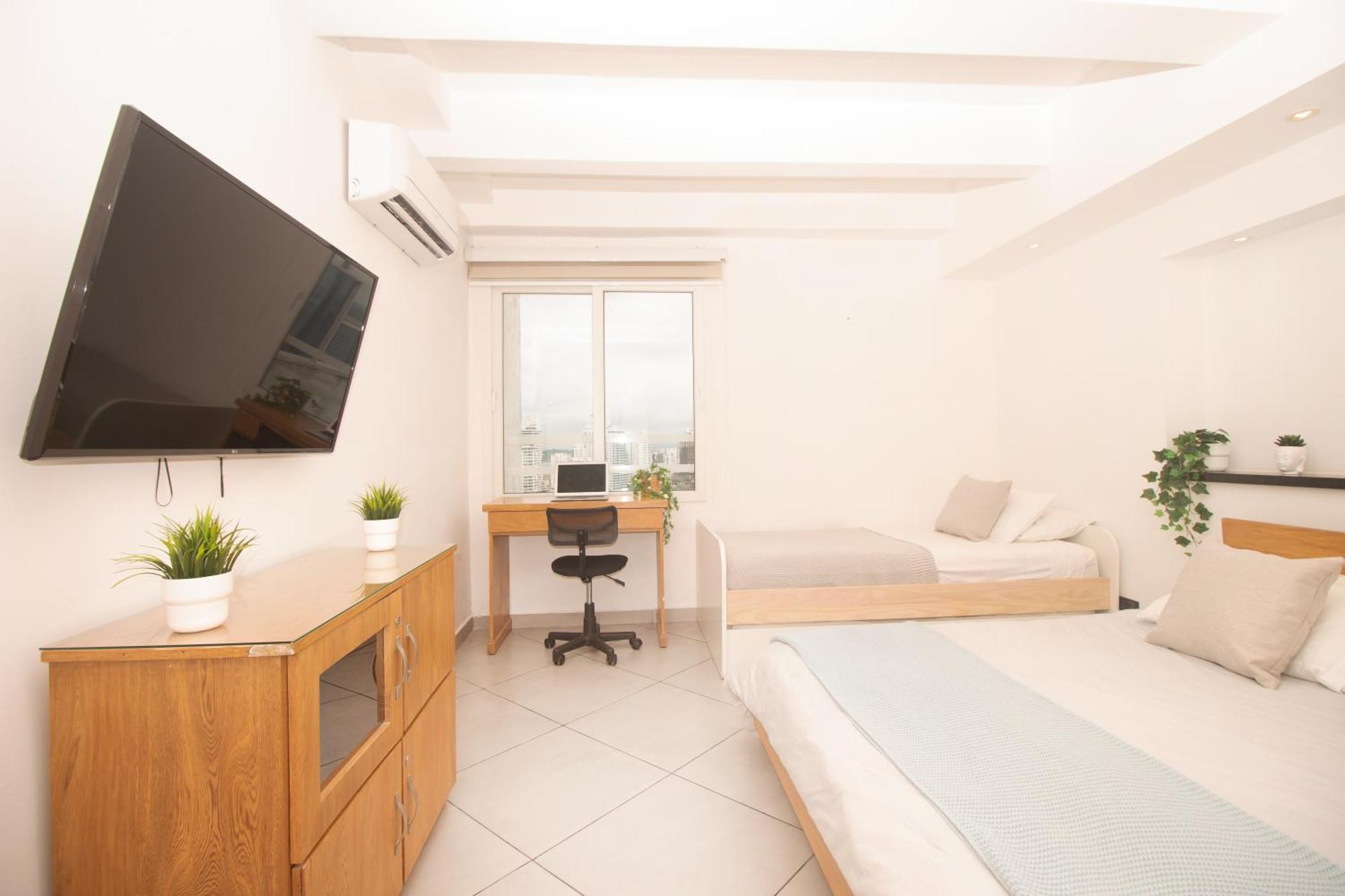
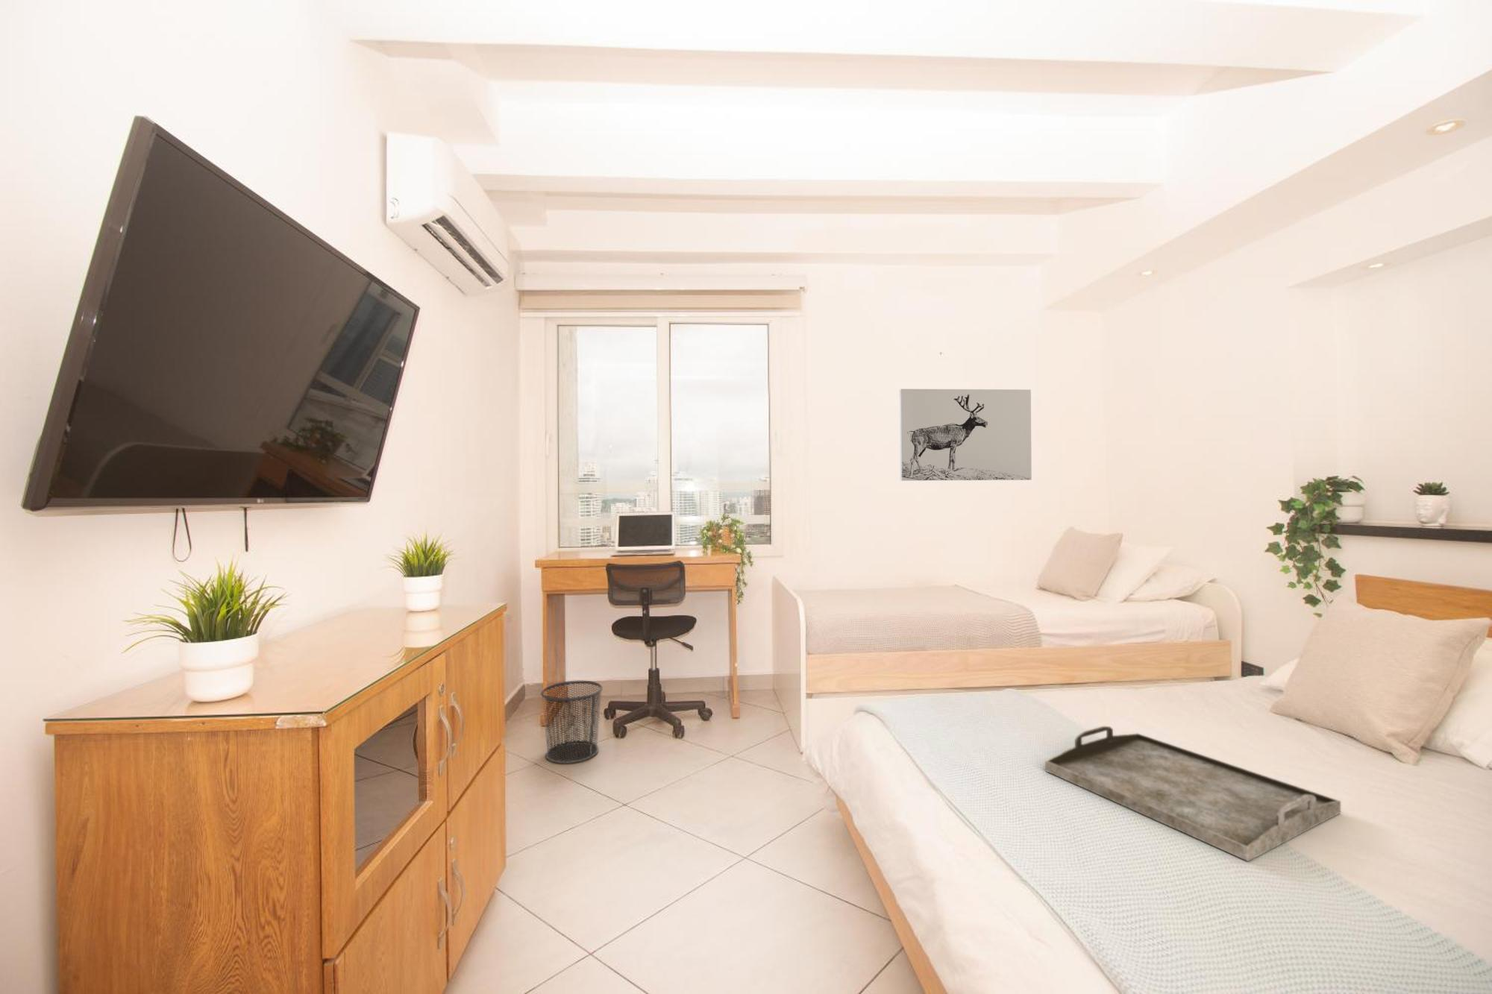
+ serving tray [1044,726,1341,862]
+ wall art [899,388,1033,481]
+ waste bin [540,680,603,764]
